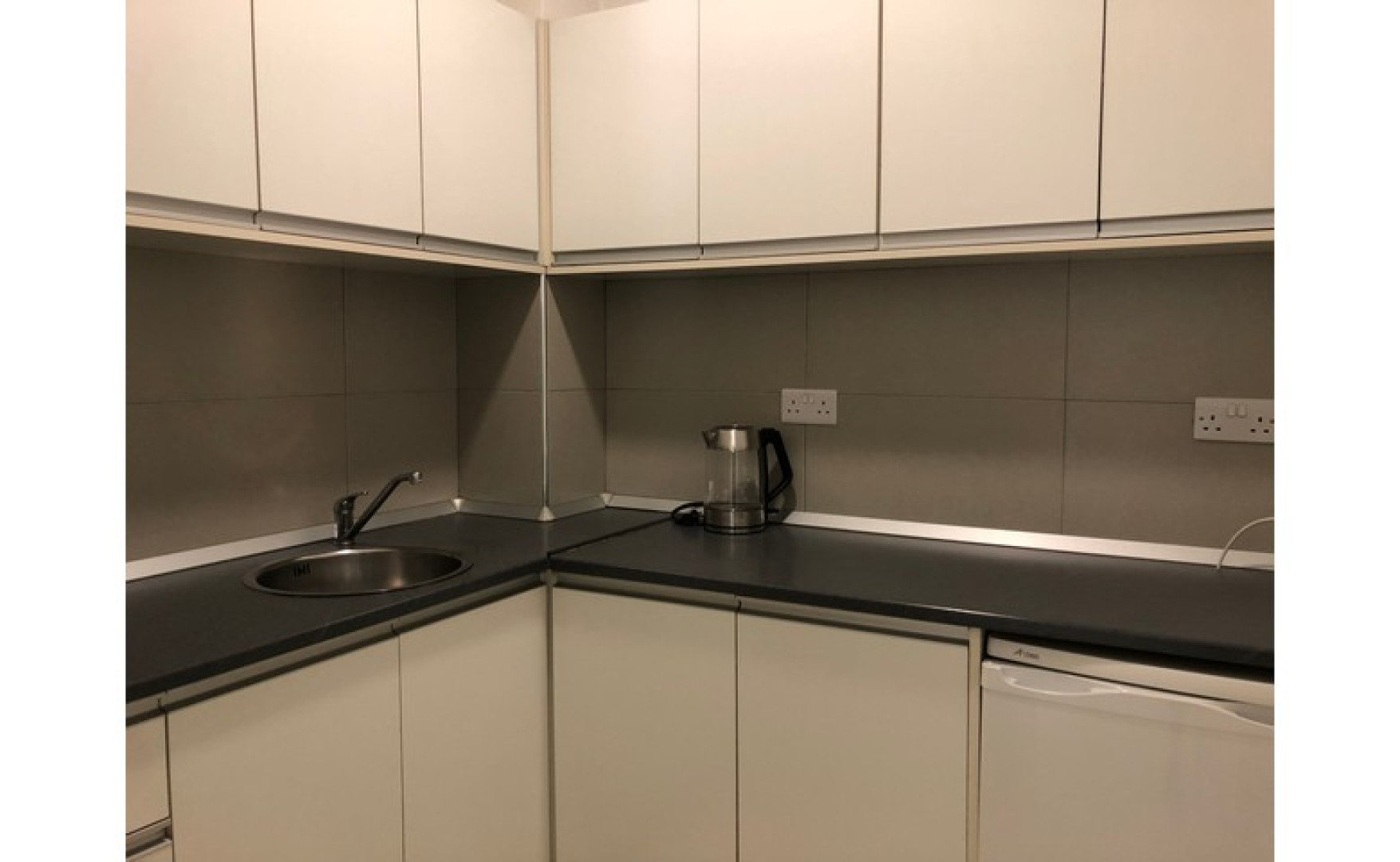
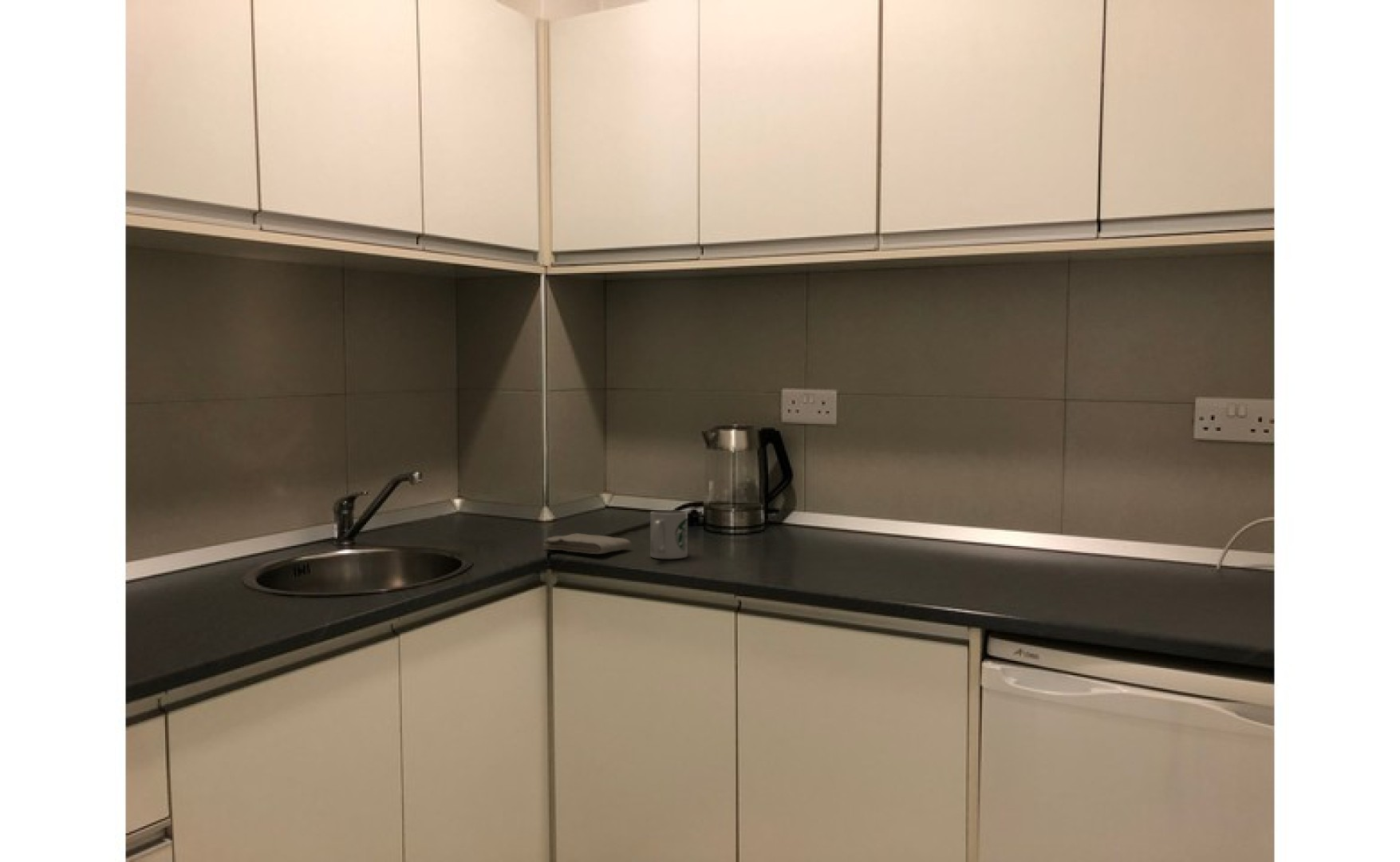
+ mug [649,509,688,560]
+ washcloth [542,532,632,555]
